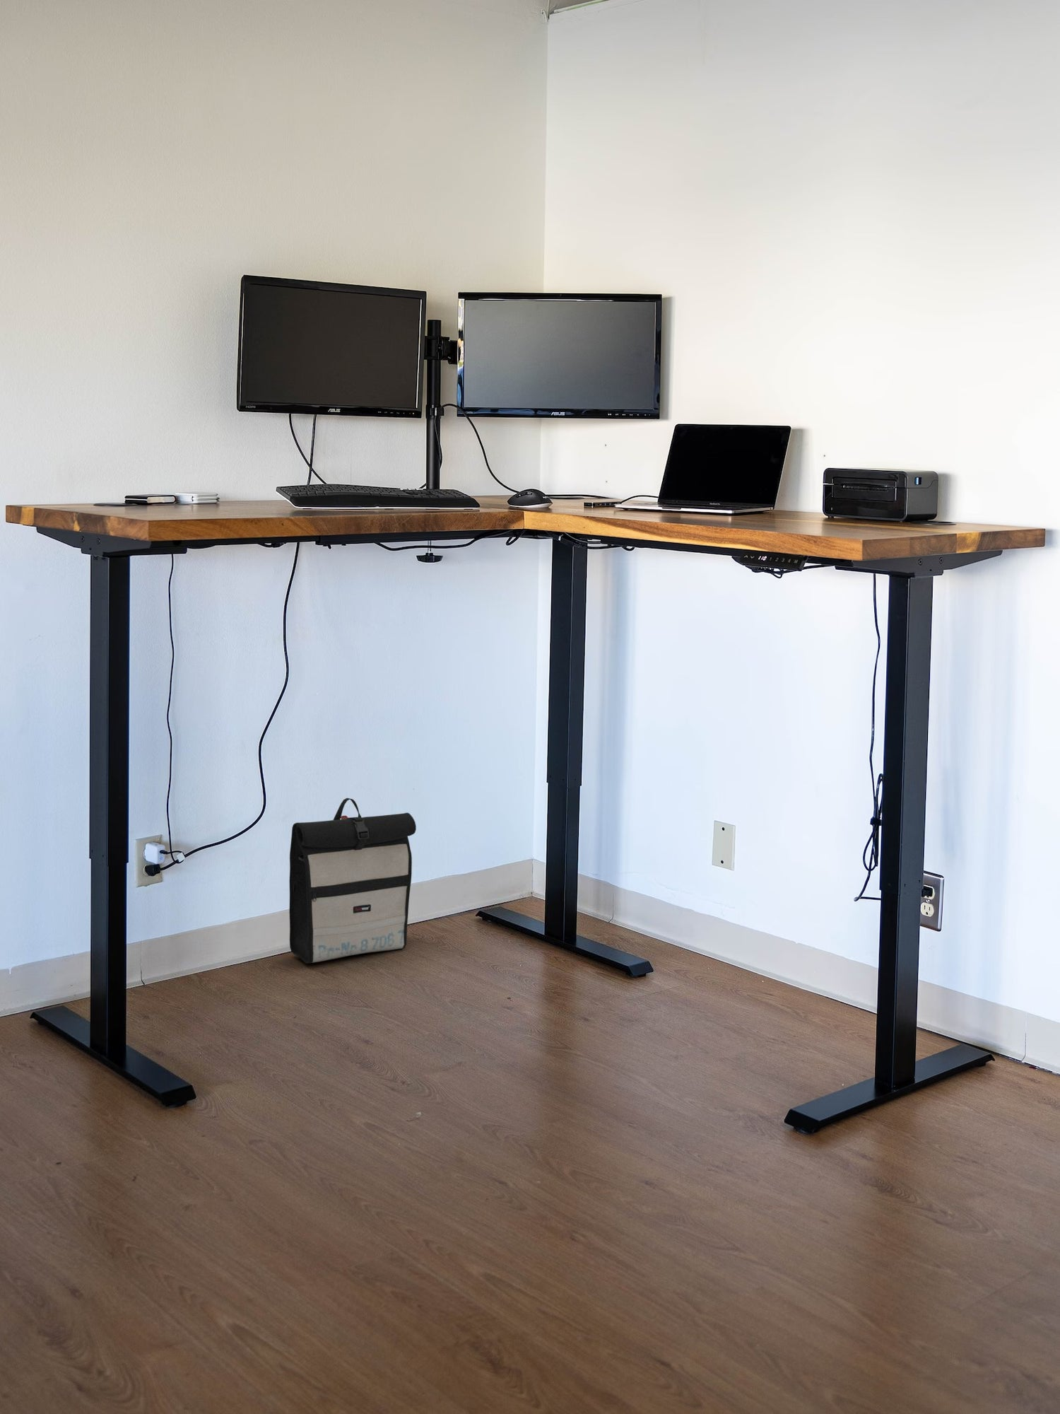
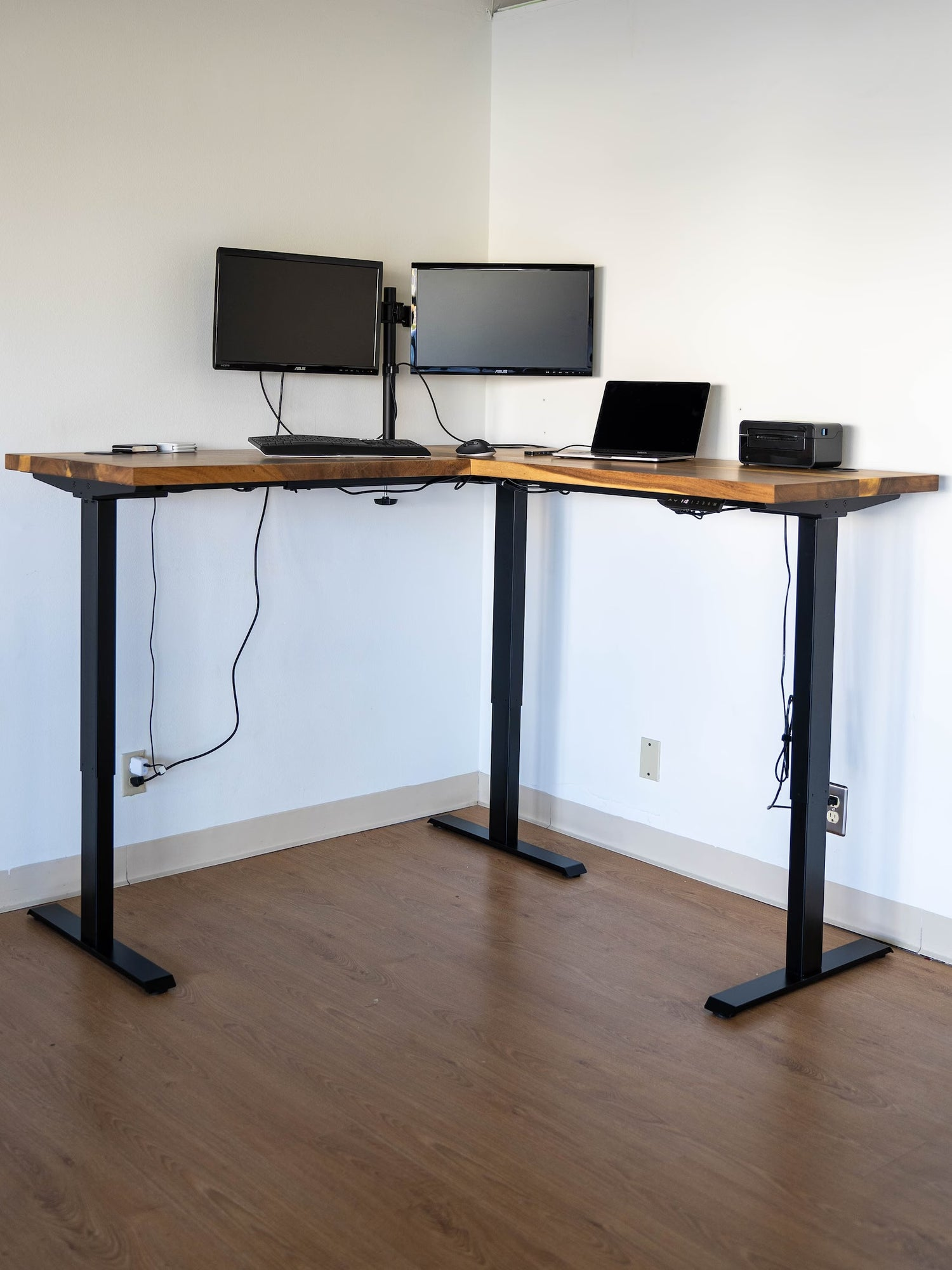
- backpack [289,797,416,964]
